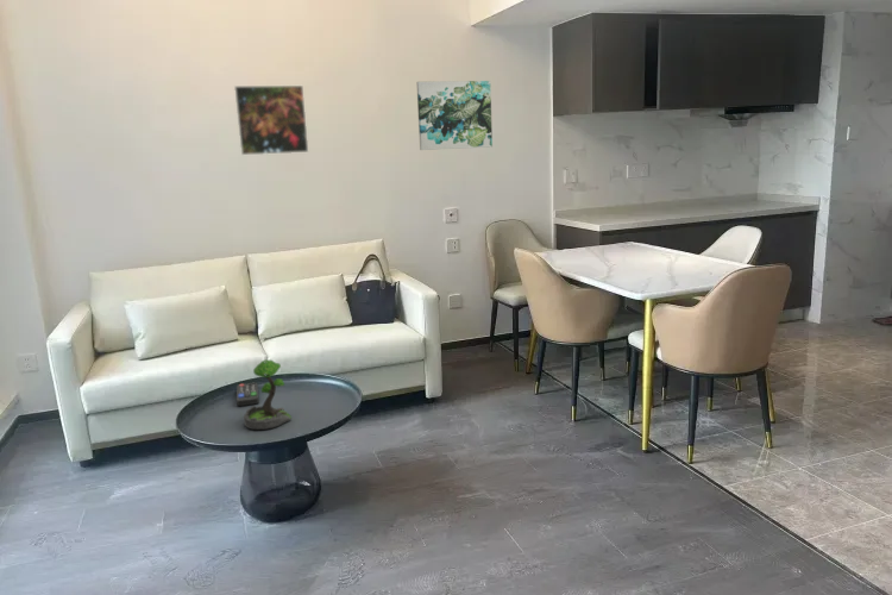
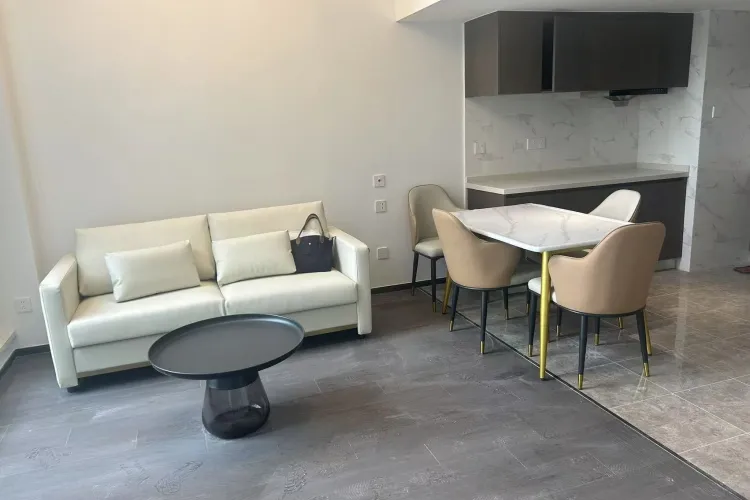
- plant [243,358,293,431]
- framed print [233,84,309,156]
- remote control [235,382,260,407]
- wall art [415,80,494,151]
